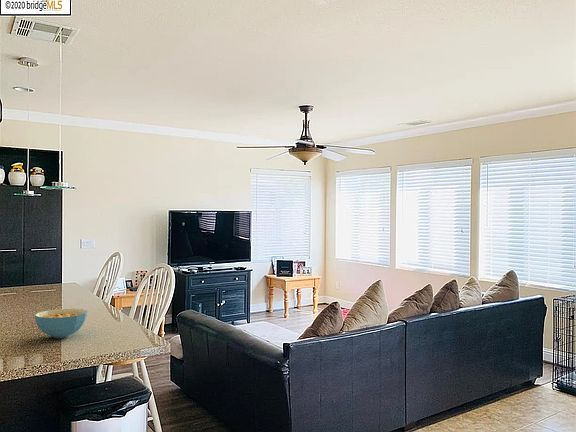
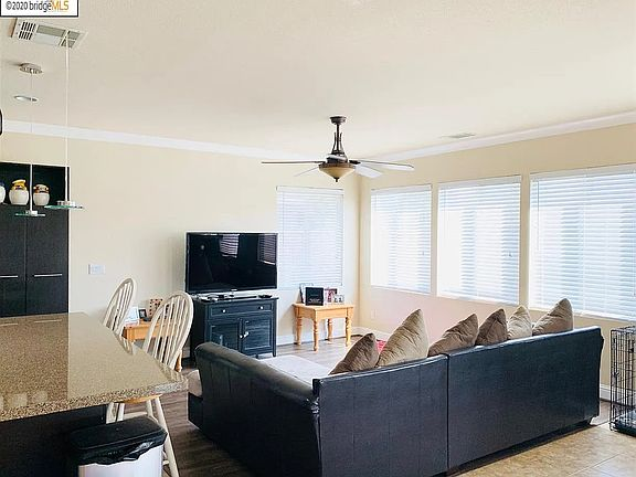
- cereal bowl [34,308,88,339]
